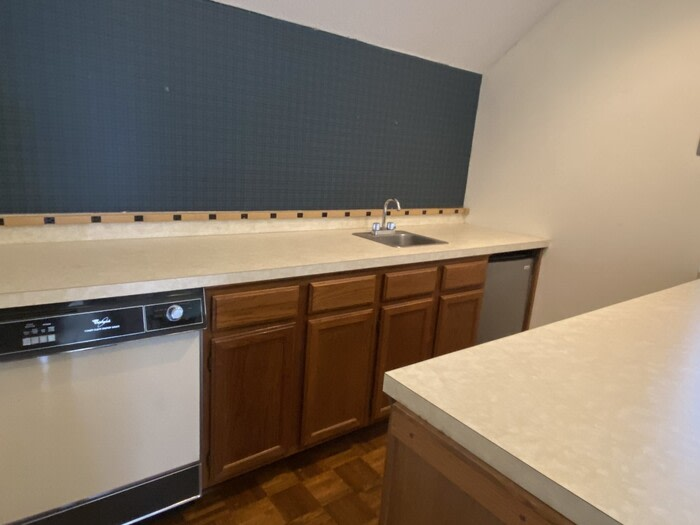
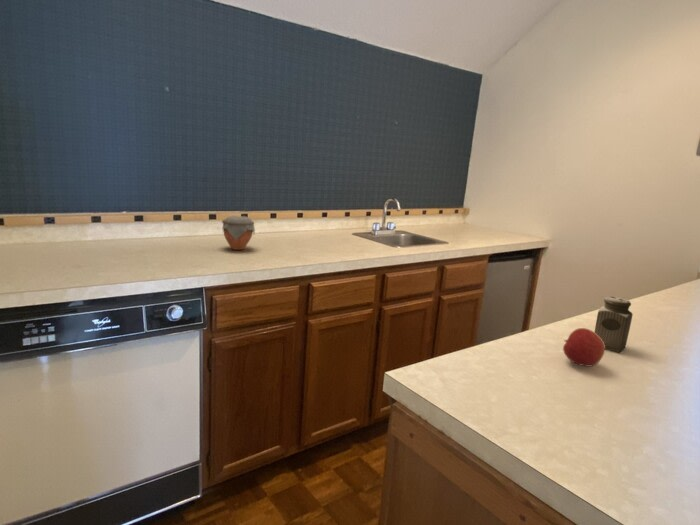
+ salt shaker [594,296,634,353]
+ apple [562,327,606,368]
+ jar [221,215,256,251]
